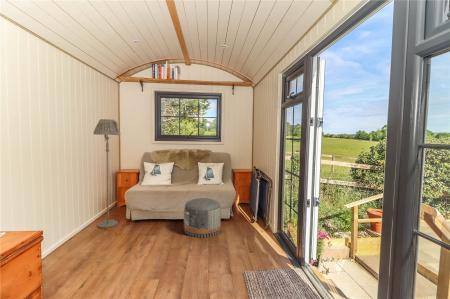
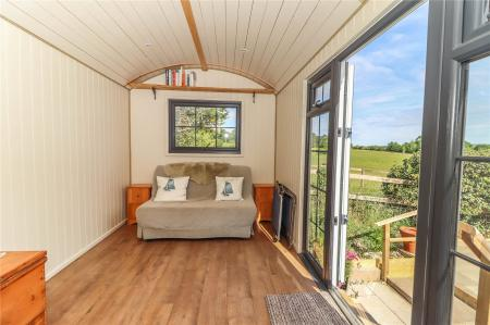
- floor lamp [92,118,121,229]
- pouf [183,197,222,238]
